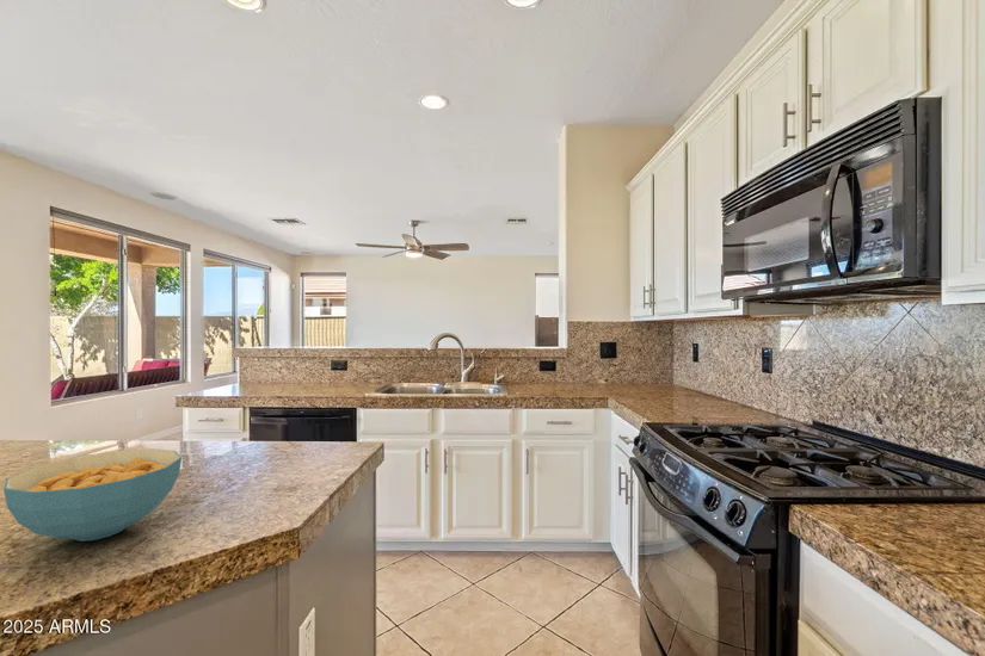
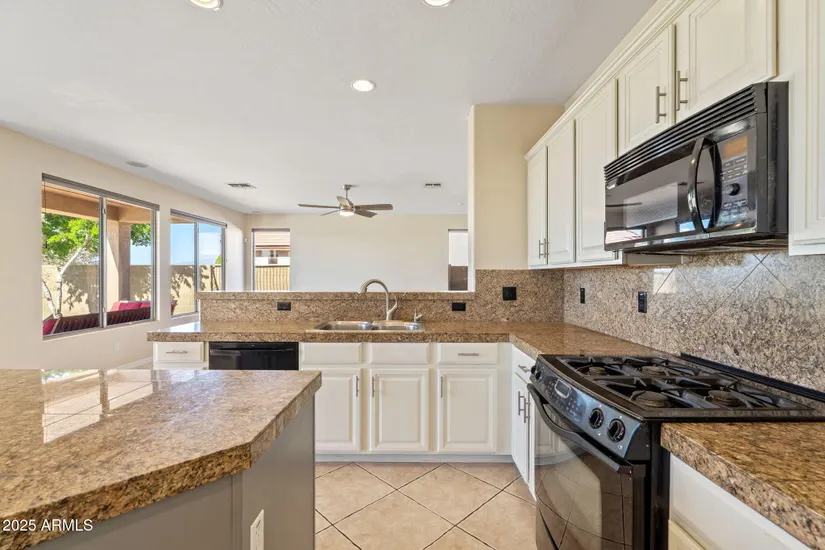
- cereal bowl [2,447,183,543]
